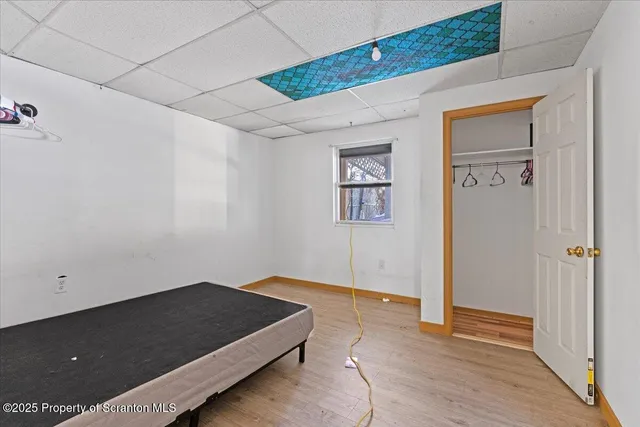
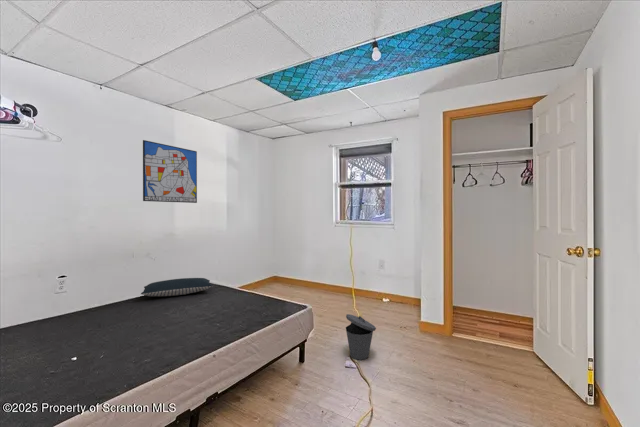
+ pillow [140,277,214,297]
+ trash can [345,313,377,361]
+ wall art [142,139,198,204]
